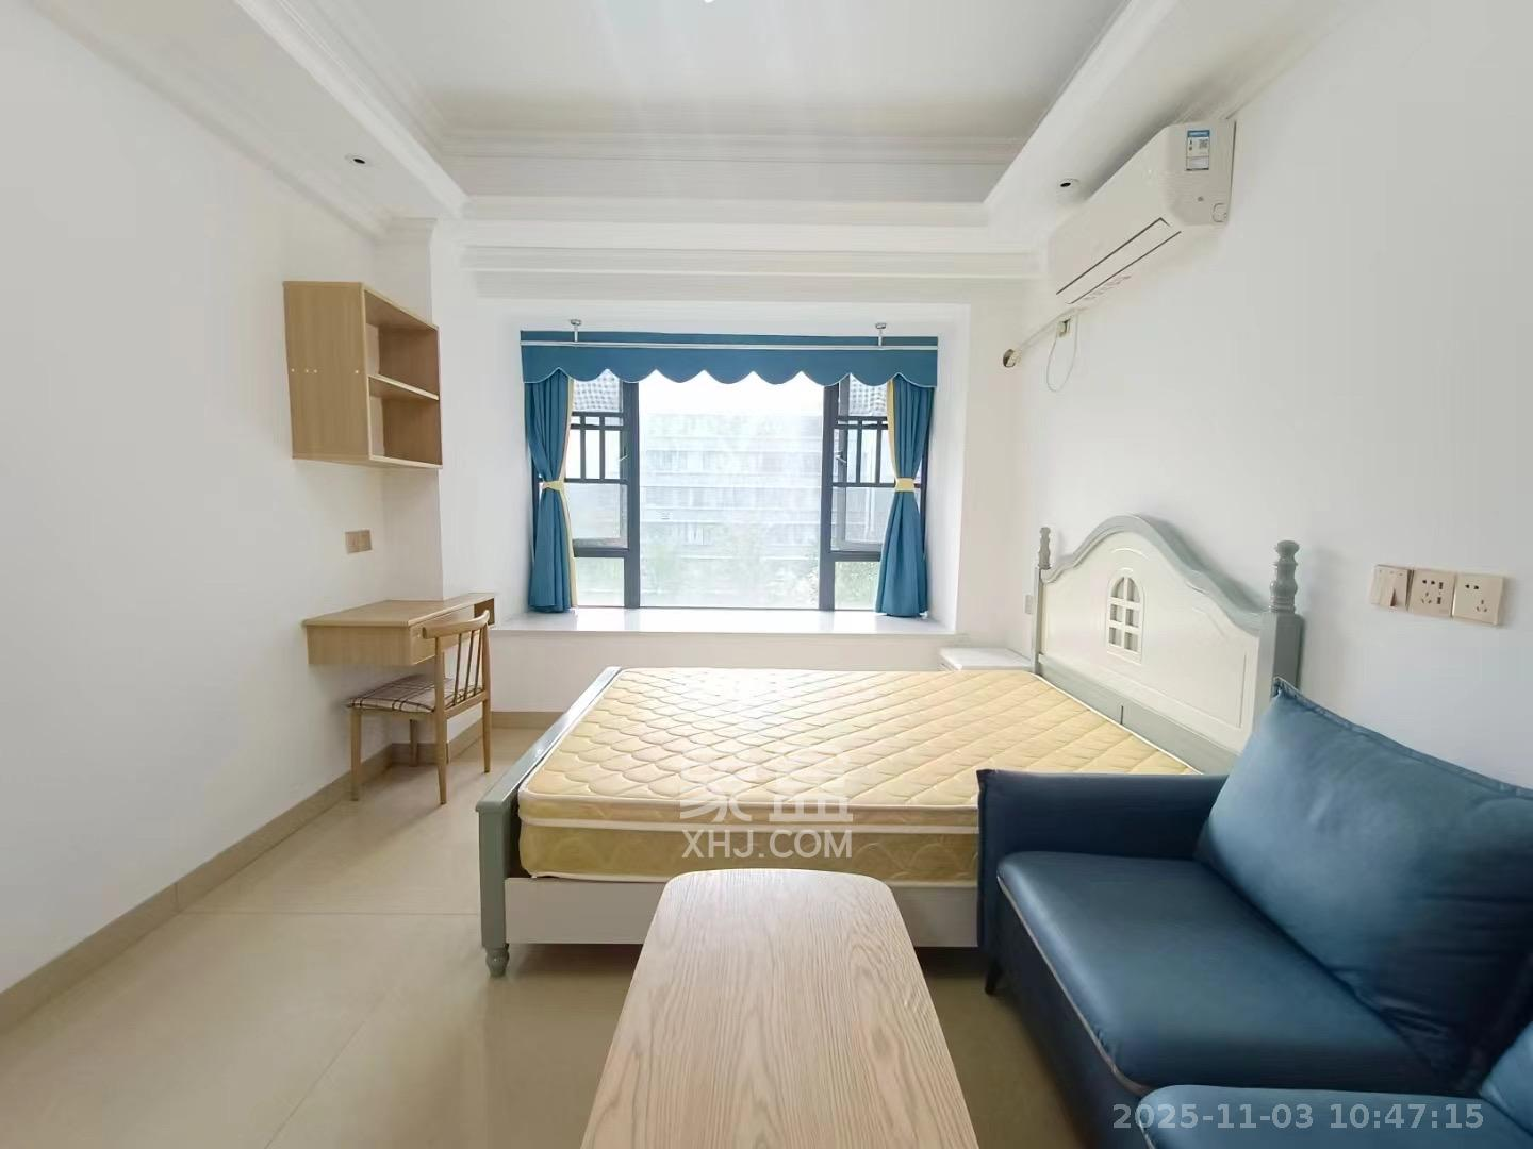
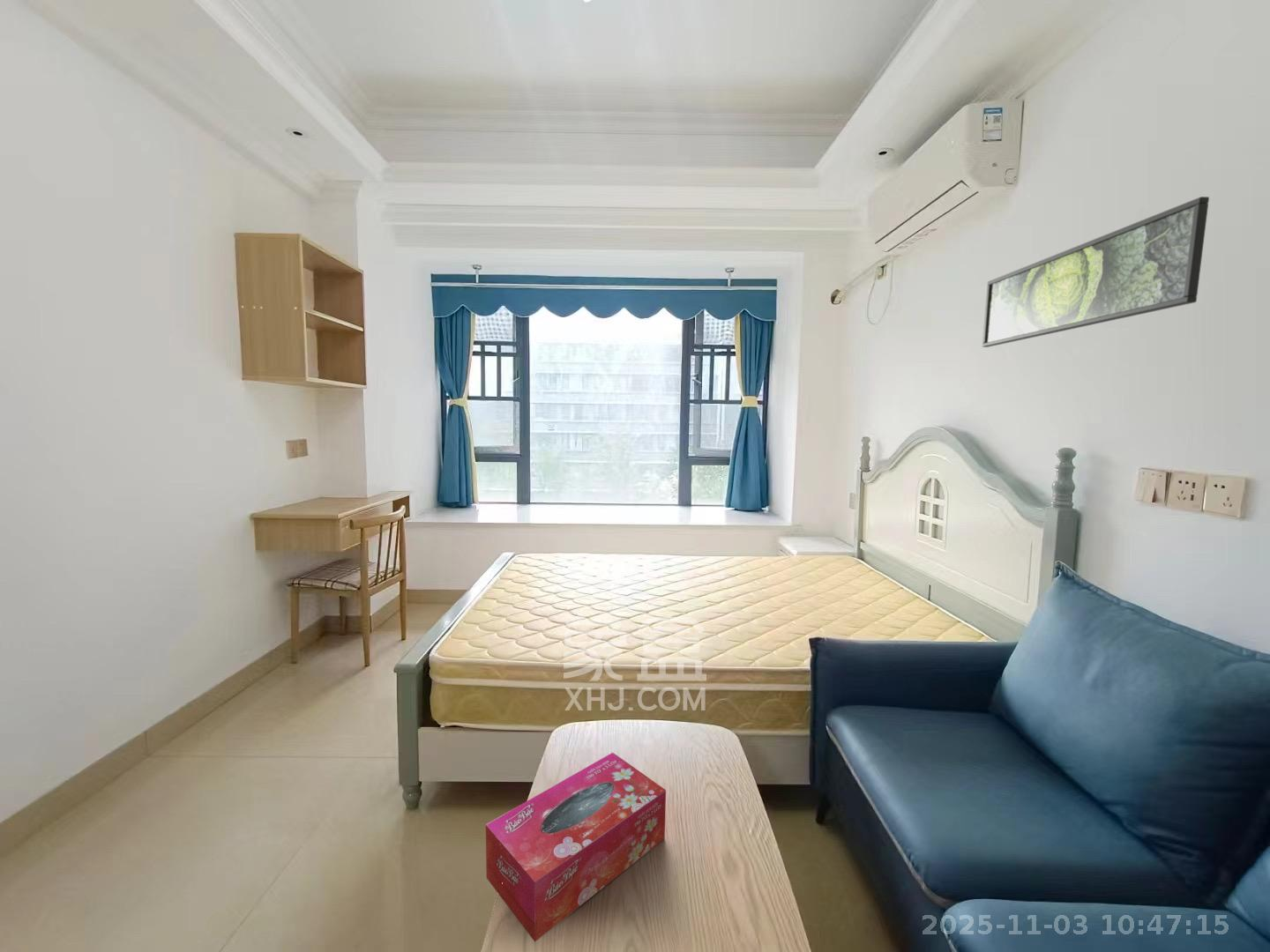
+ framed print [982,196,1210,348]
+ tissue box [485,752,667,942]
